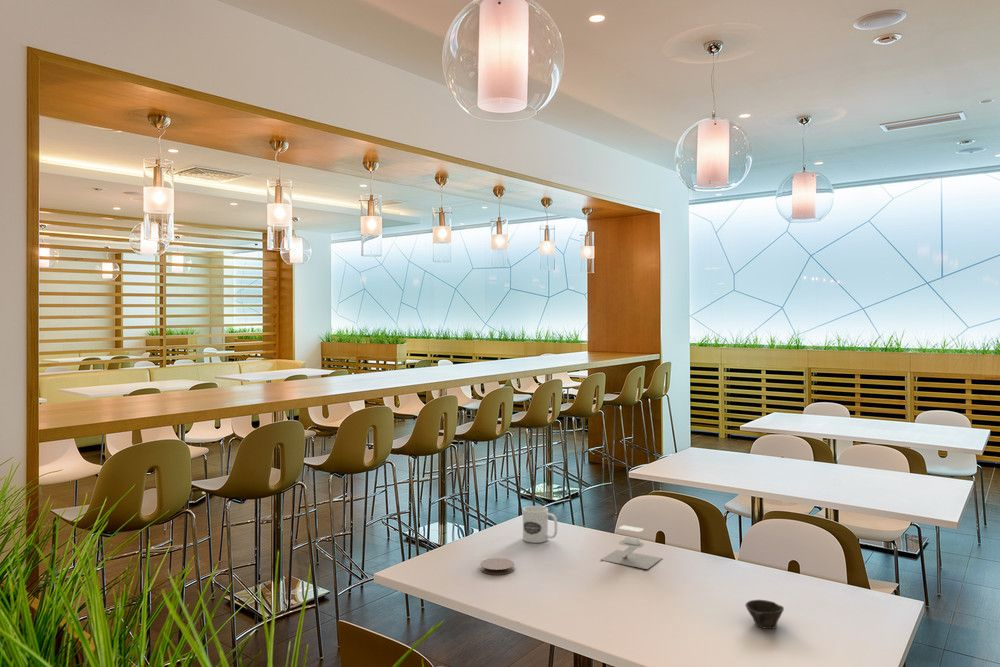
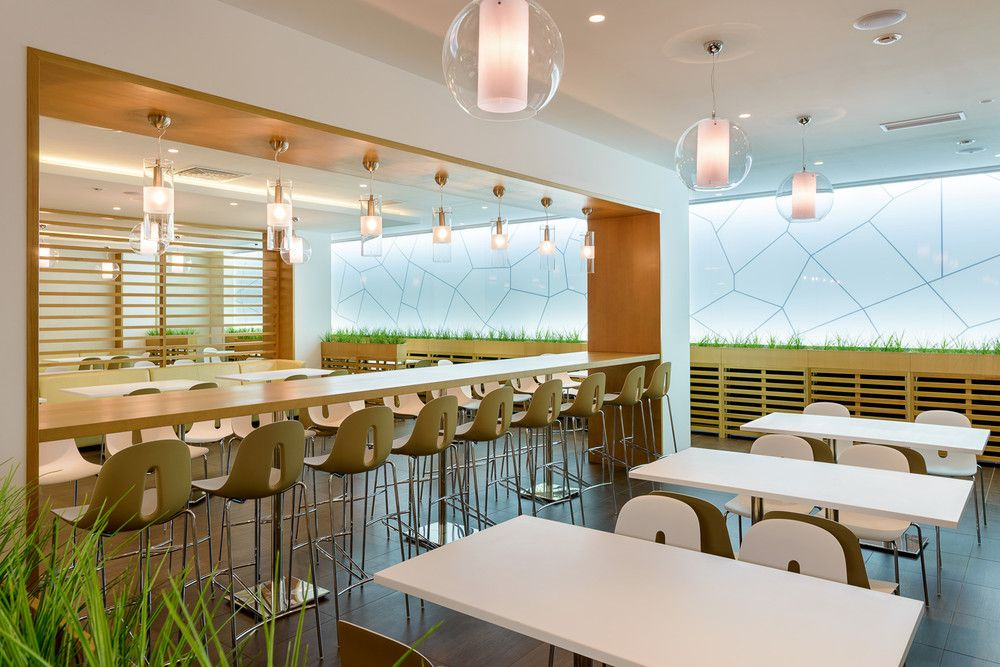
- coaster [479,557,515,575]
- cup [744,599,785,630]
- napkin holder [600,524,663,570]
- mug [522,505,558,544]
